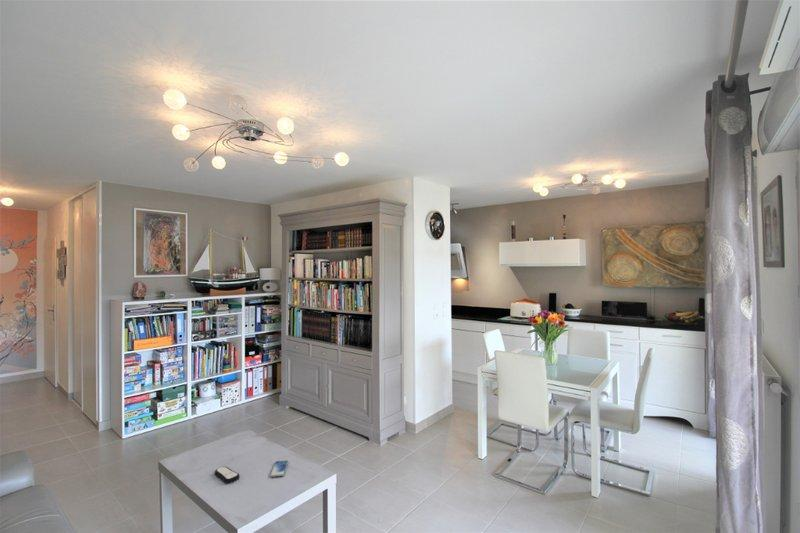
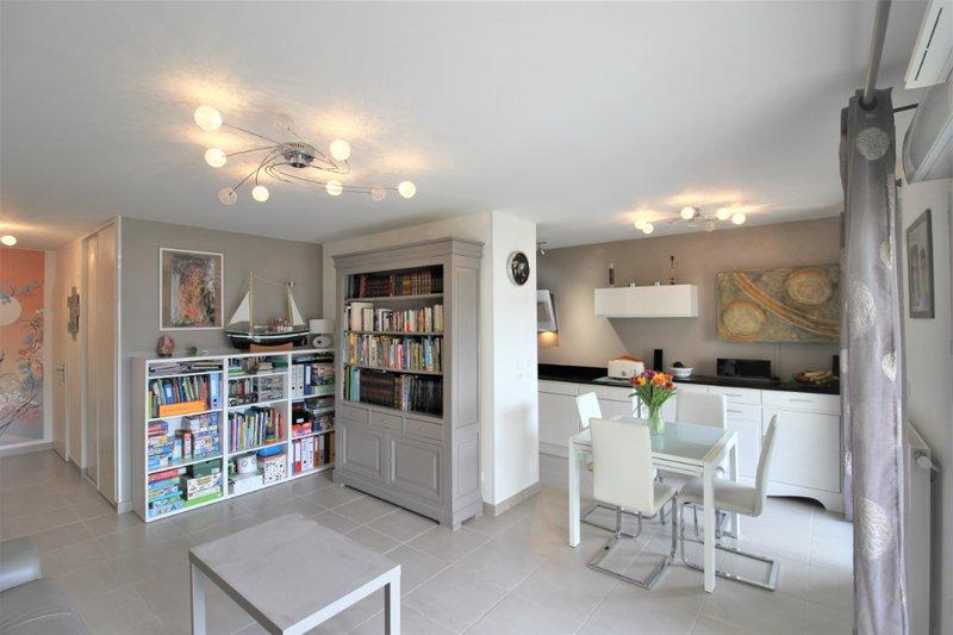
- smartphone [269,460,289,478]
- remote control [214,466,240,484]
